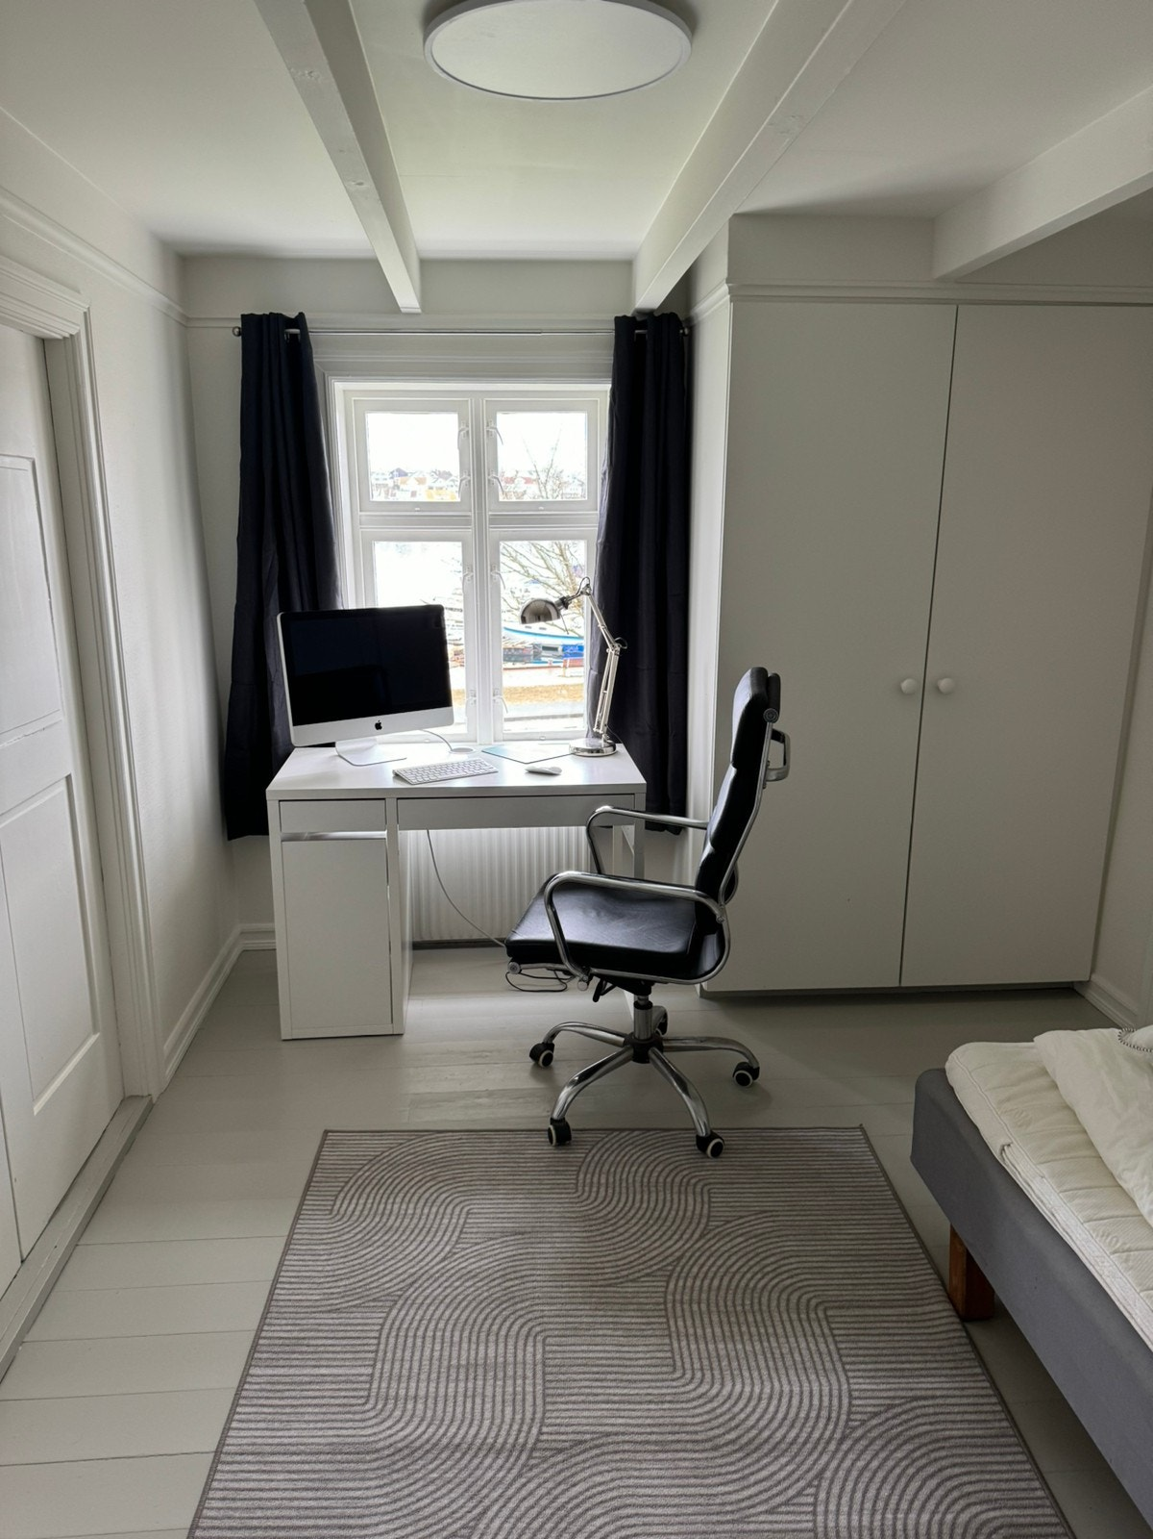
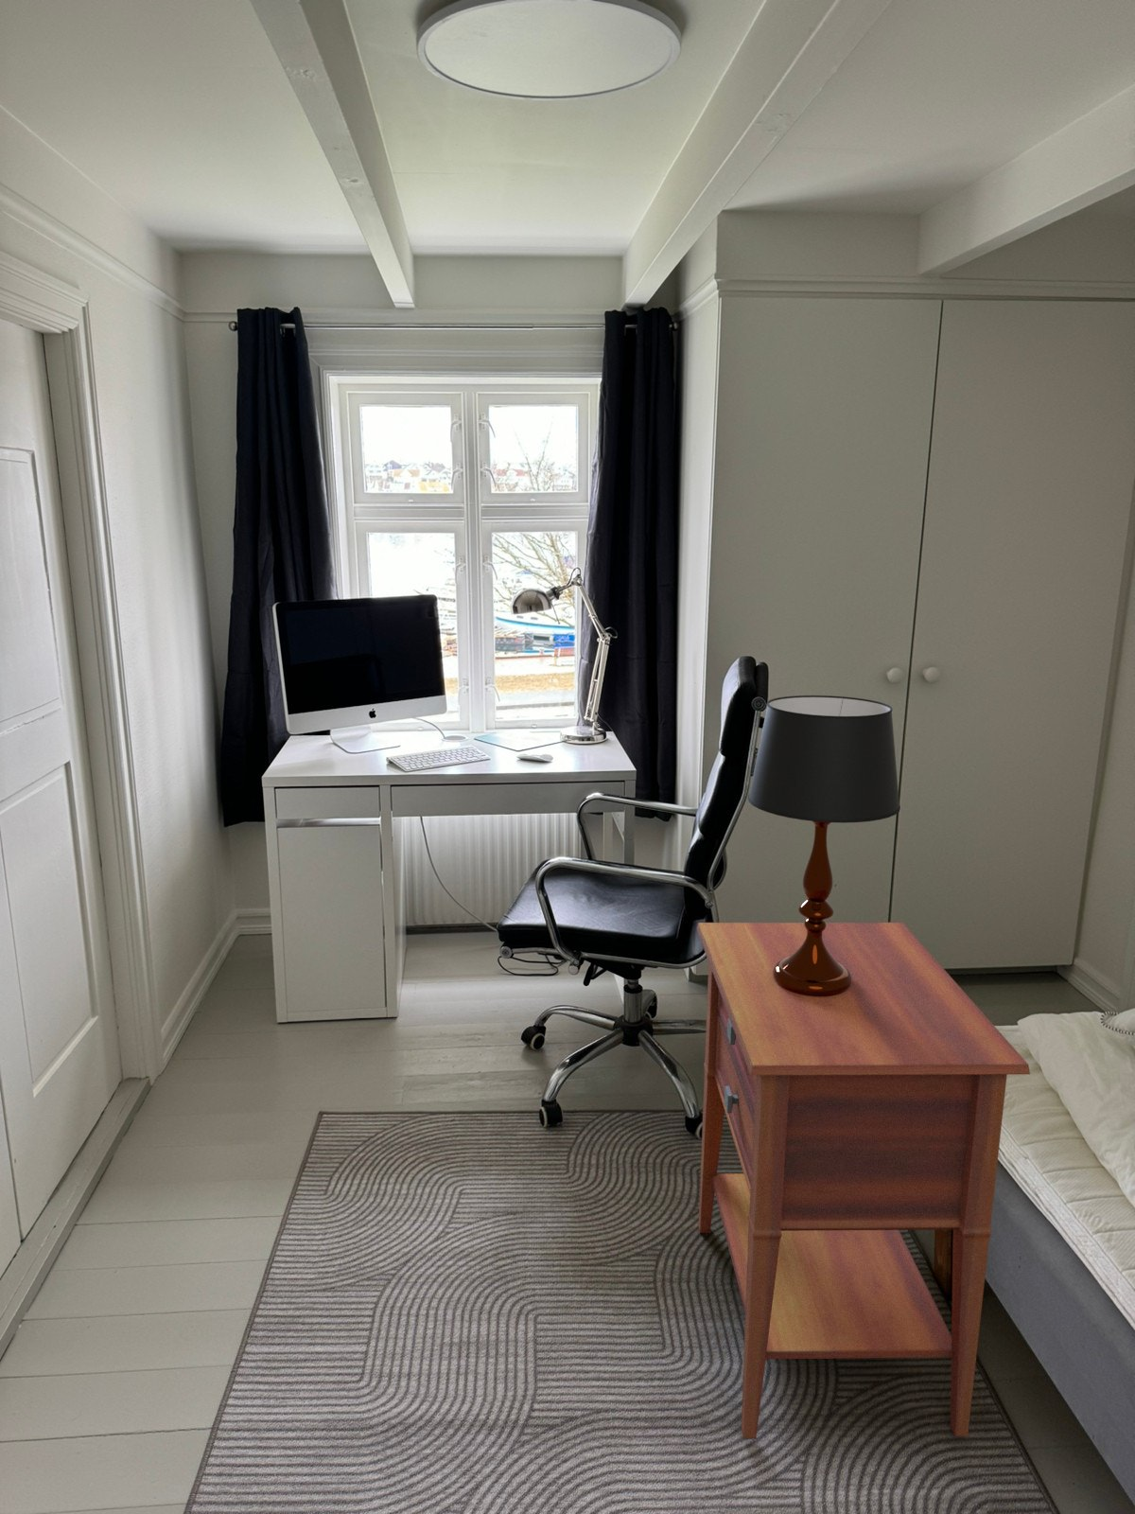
+ table lamp [748,695,901,997]
+ nightstand [696,922,1031,1440]
